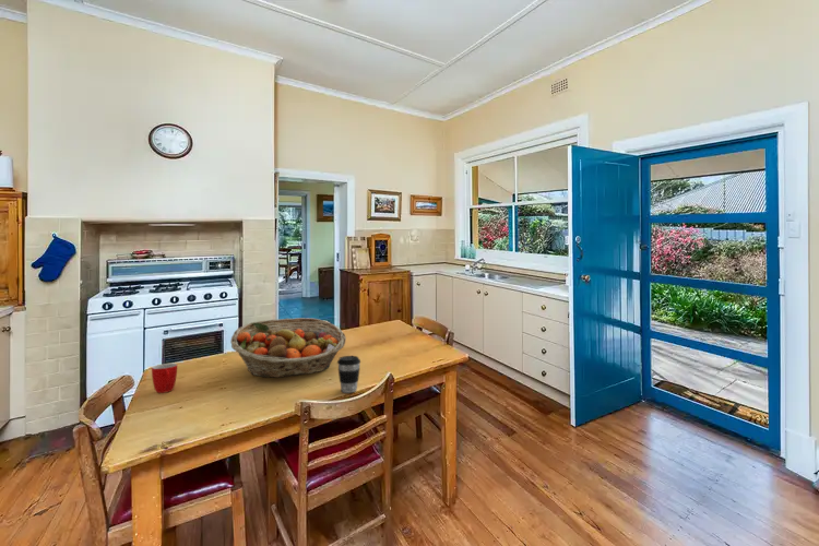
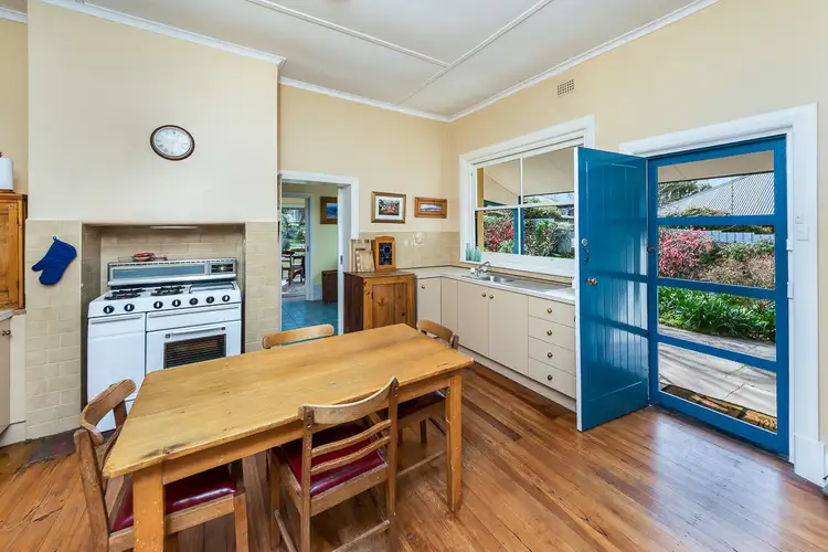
- coffee cup [336,355,361,394]
- fruit basket [229,317,347,379]
- mug [151,363,178,394]
